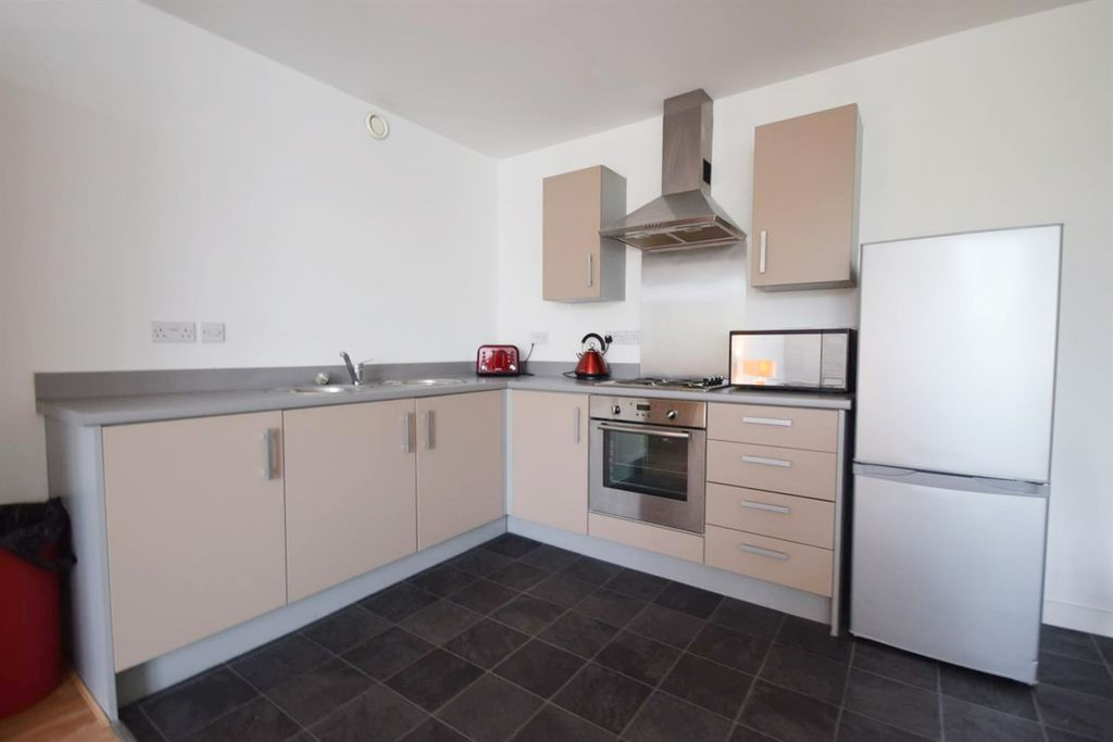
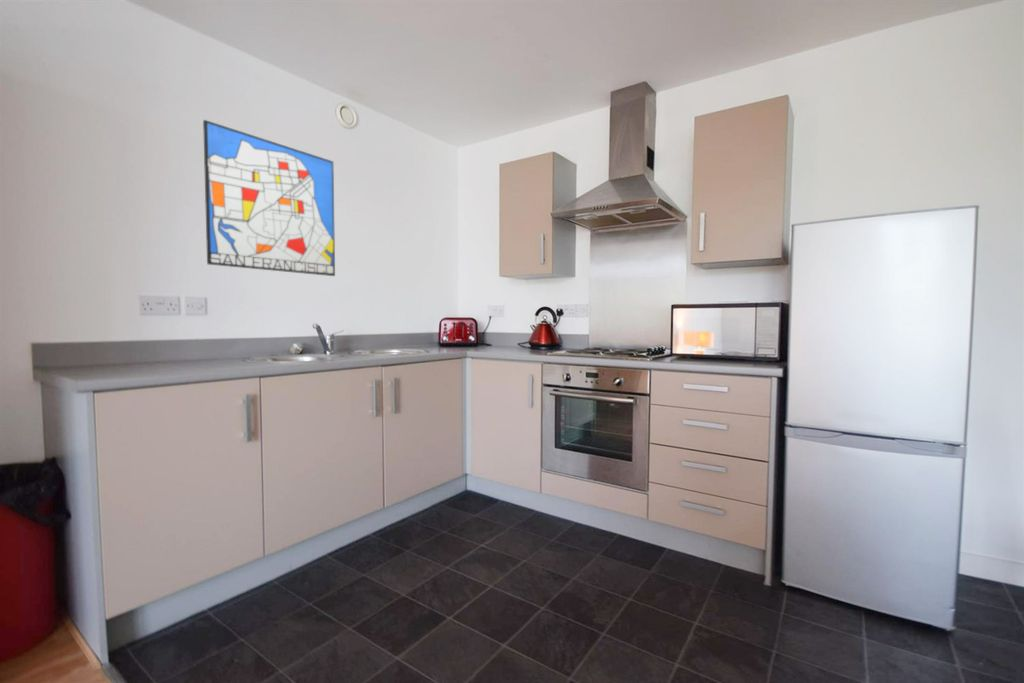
+ wall art [202,119,336,277]
